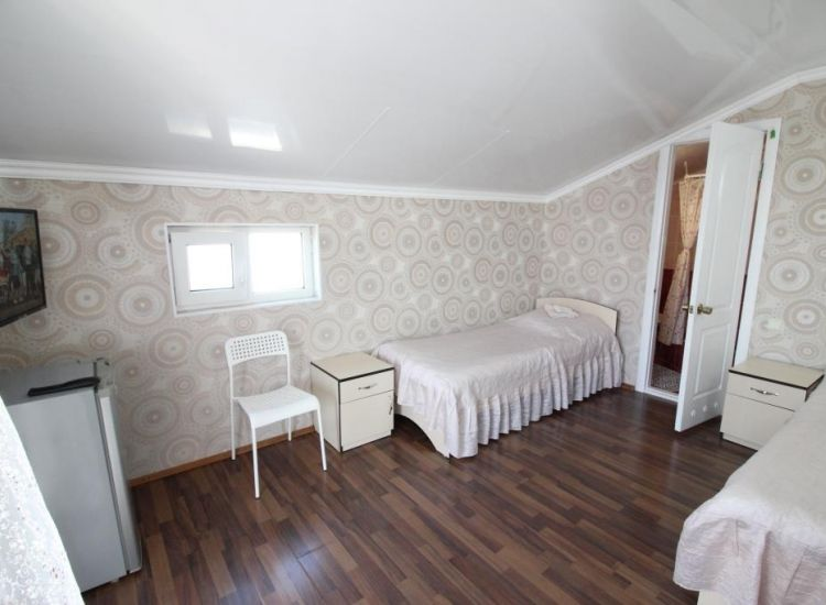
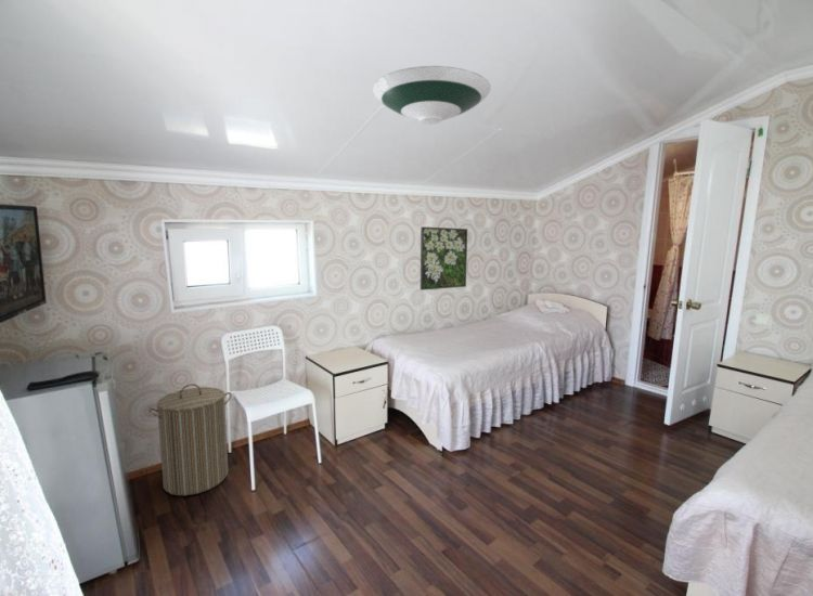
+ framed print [420,225,468,291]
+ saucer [372,65,492,126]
+ laundry hamper [147,383,233,496]
